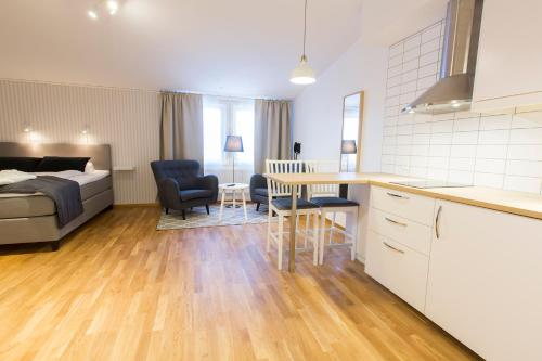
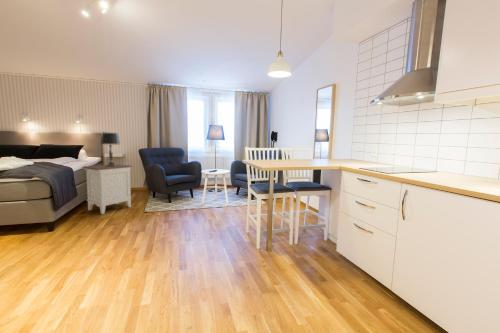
+ table lamp [100,131,121,166]
+ nightstand [81,163,133,215]
